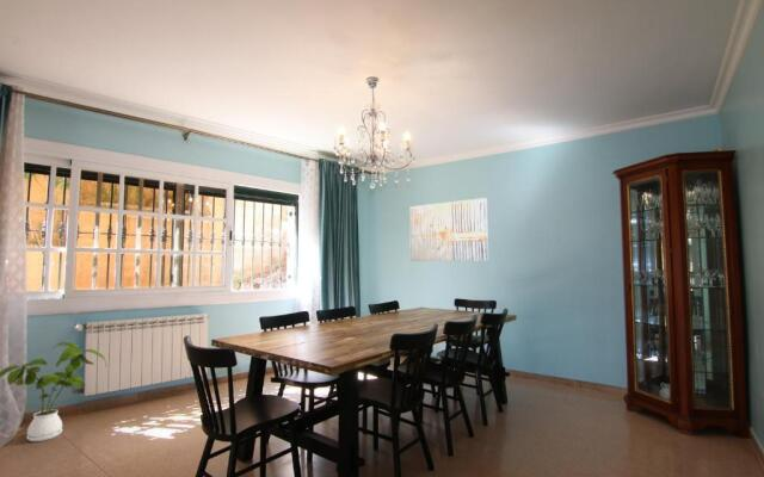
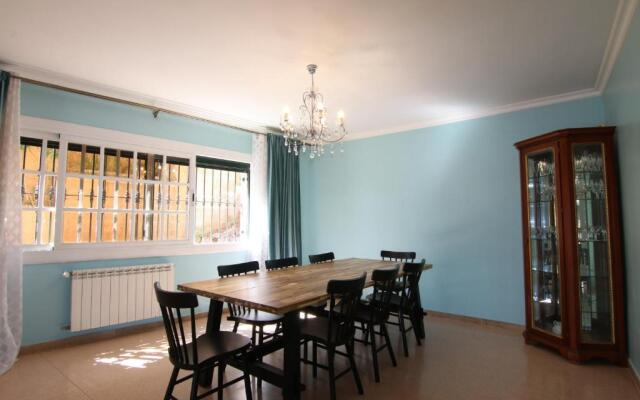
- wall art [408,197,489,262]
- house plant [0,341,109,442]
